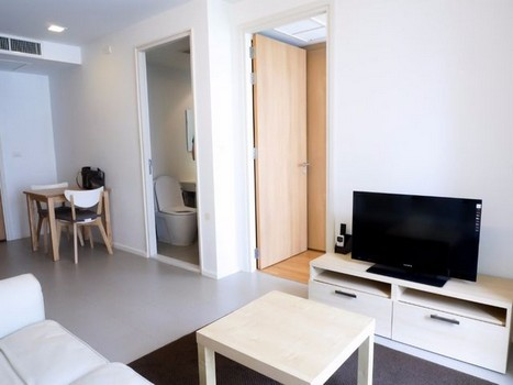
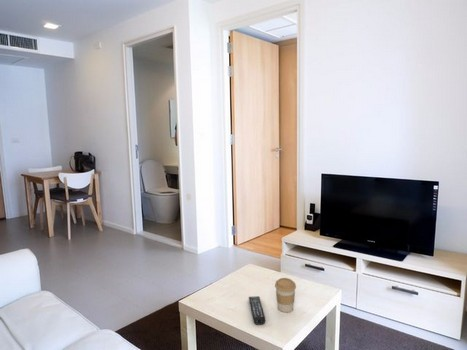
+ remote control [248,295,266,326]
+ coffee cup [274,277,297,313]
